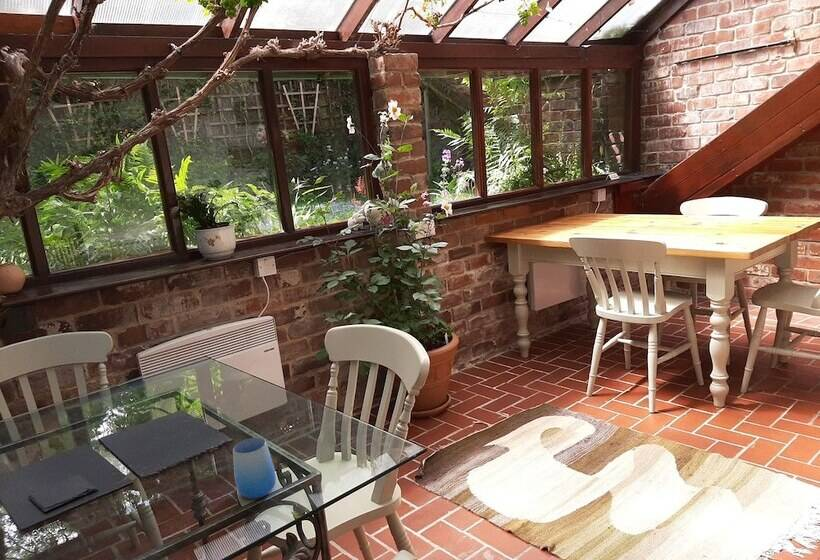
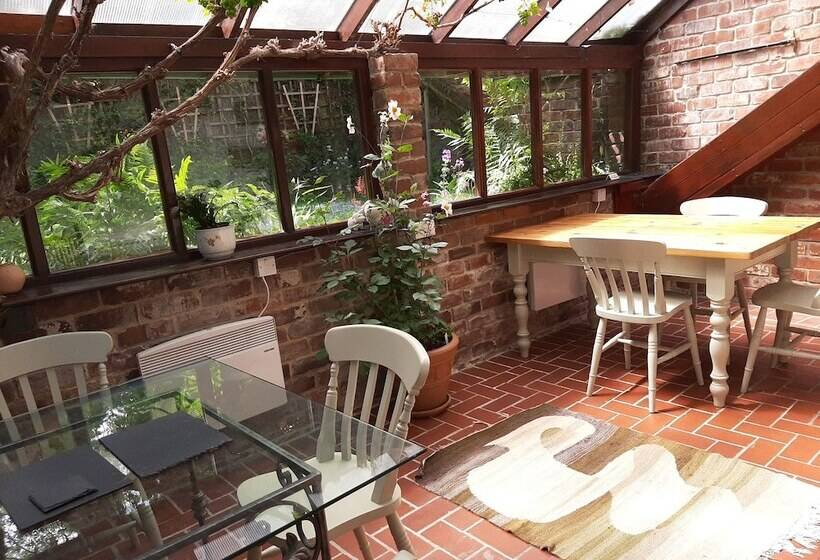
- cup [232,437,277,500]
